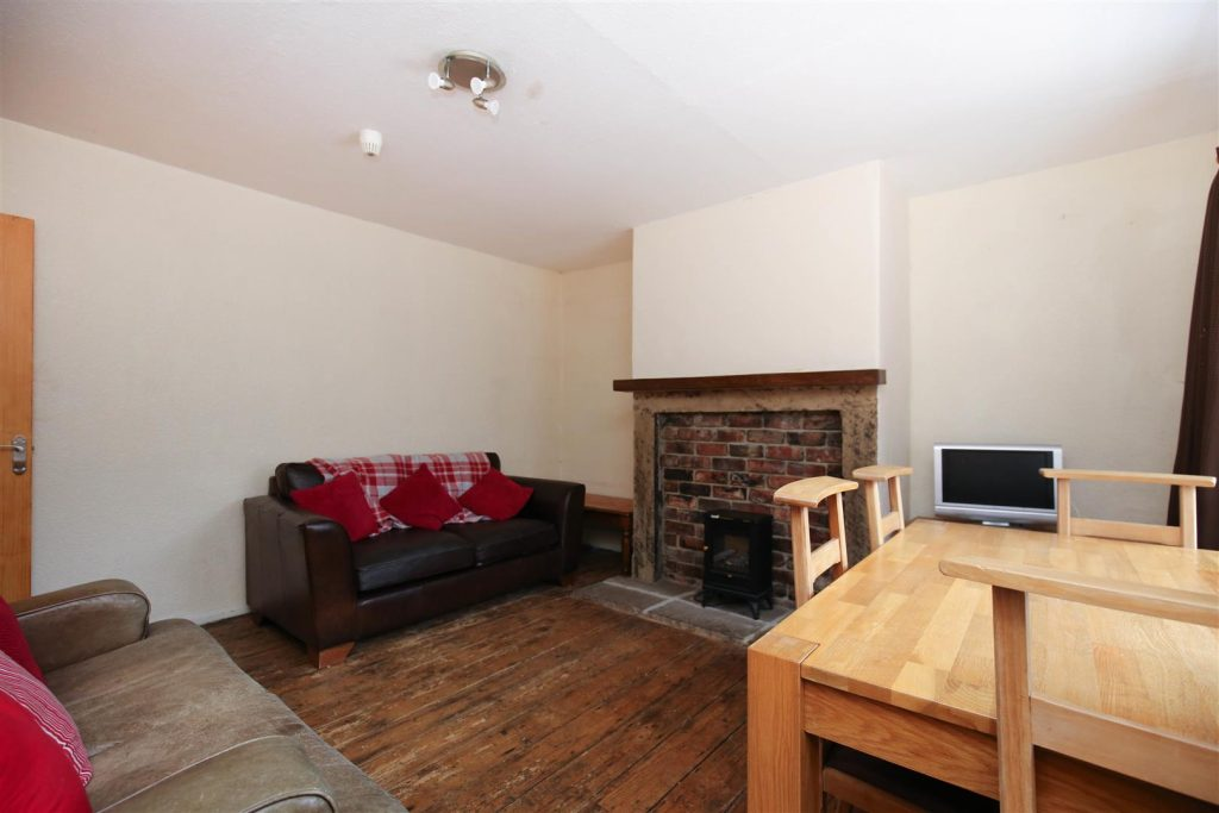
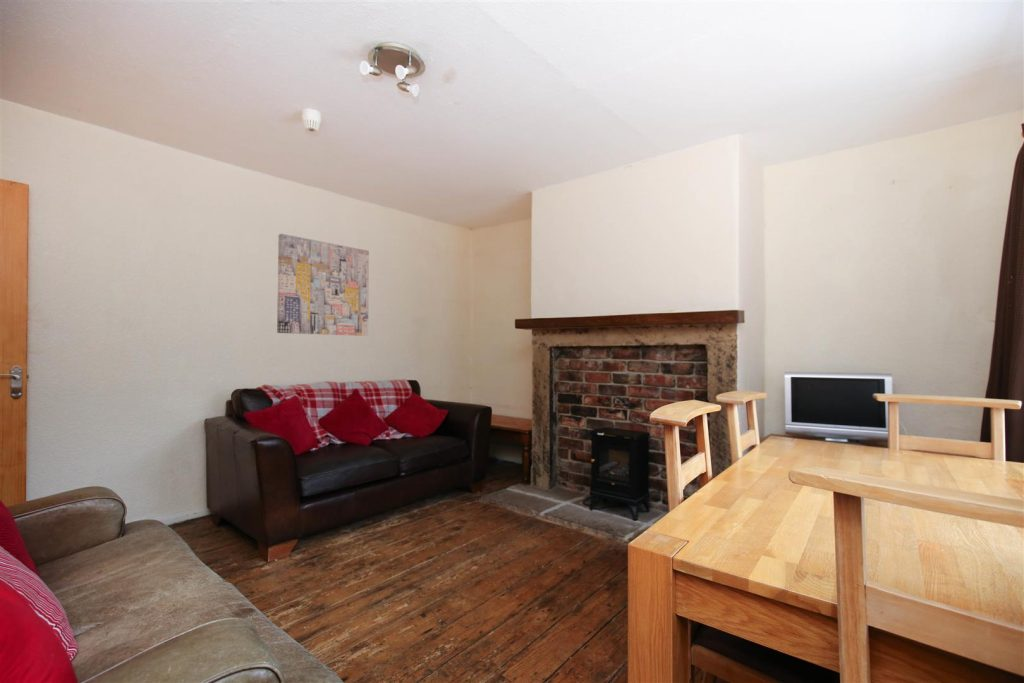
+ wall art [276,233,370,337]
